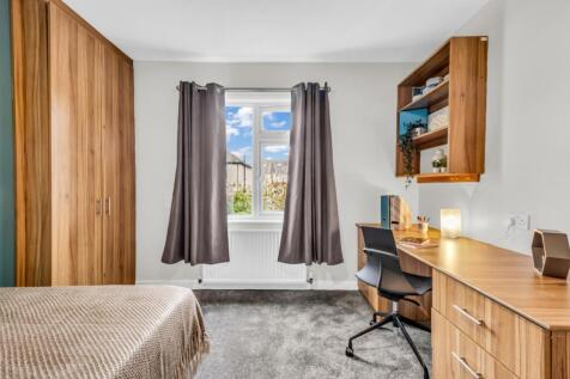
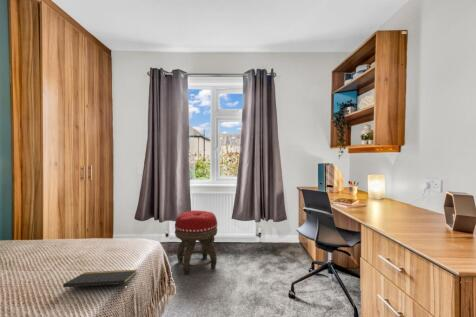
+ notepad [62,269,138,293]
+ footstool [174,209,218,276]
